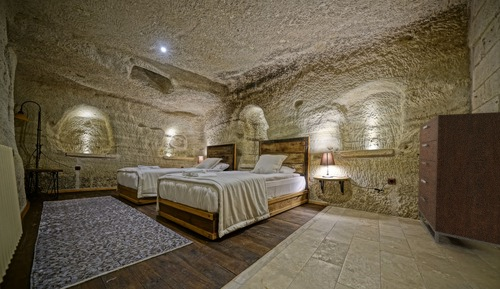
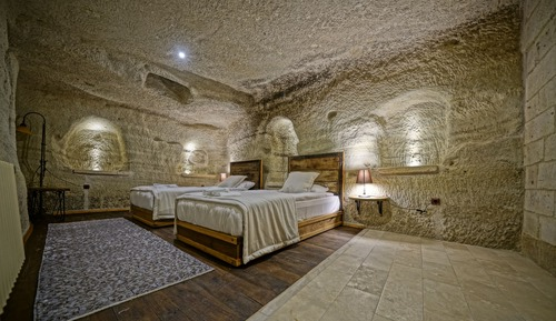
- dresser [417,111,500,250]
